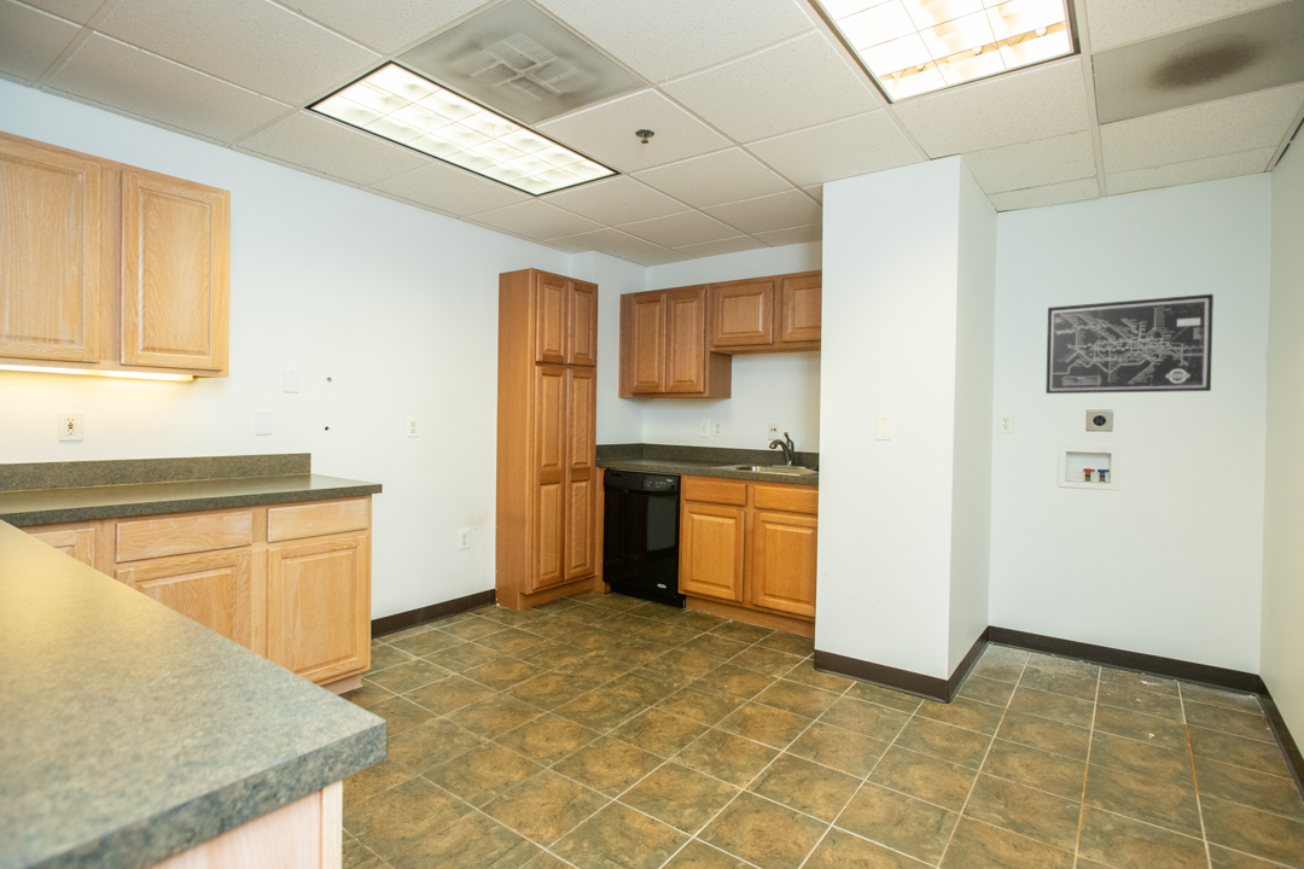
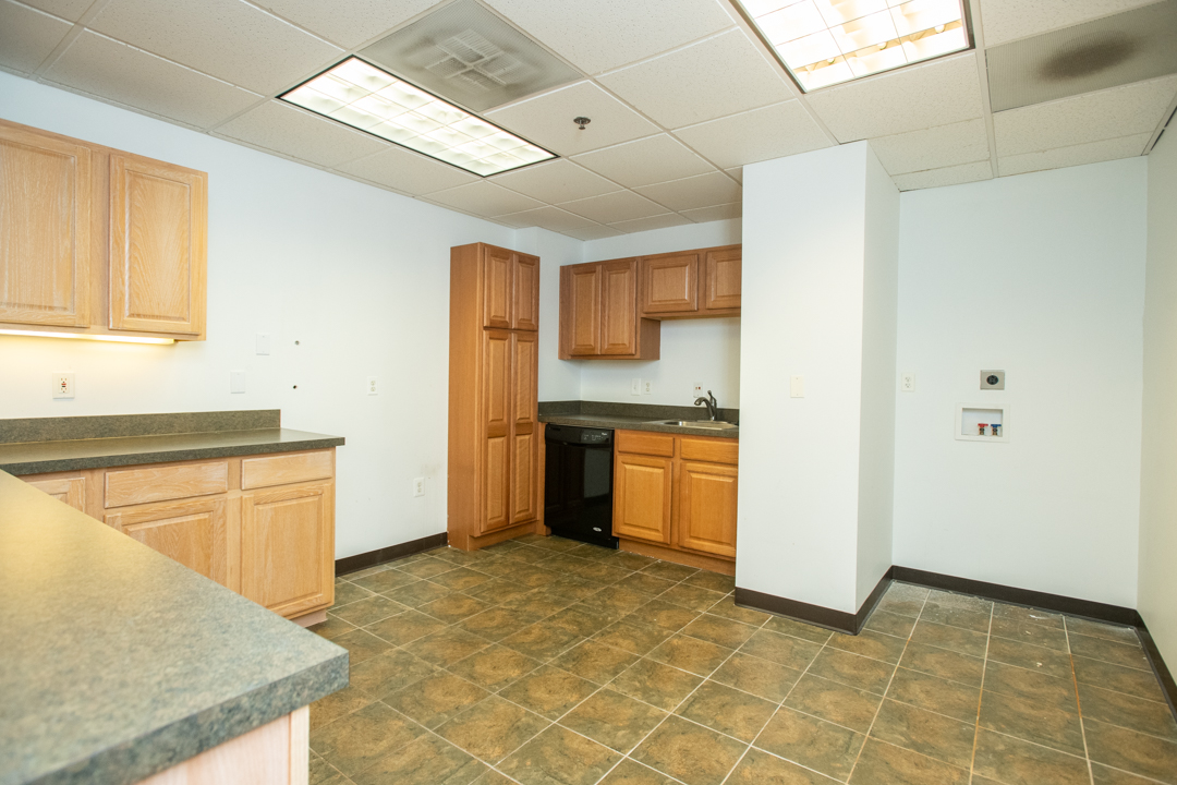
- wall art [1044,293,1215,395]
